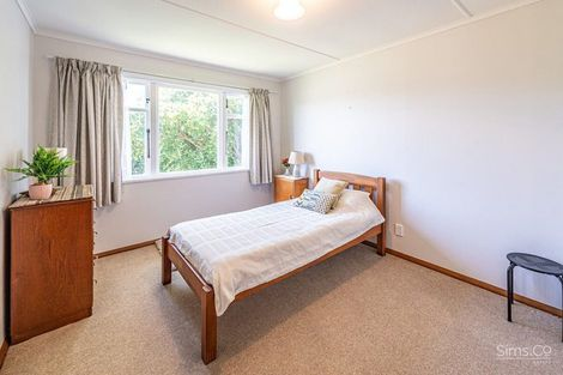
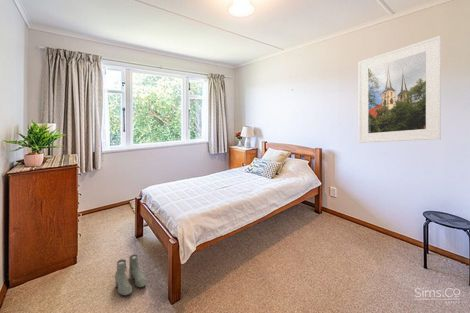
+ boots [114,254,147,297]
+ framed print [358,35,442,144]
